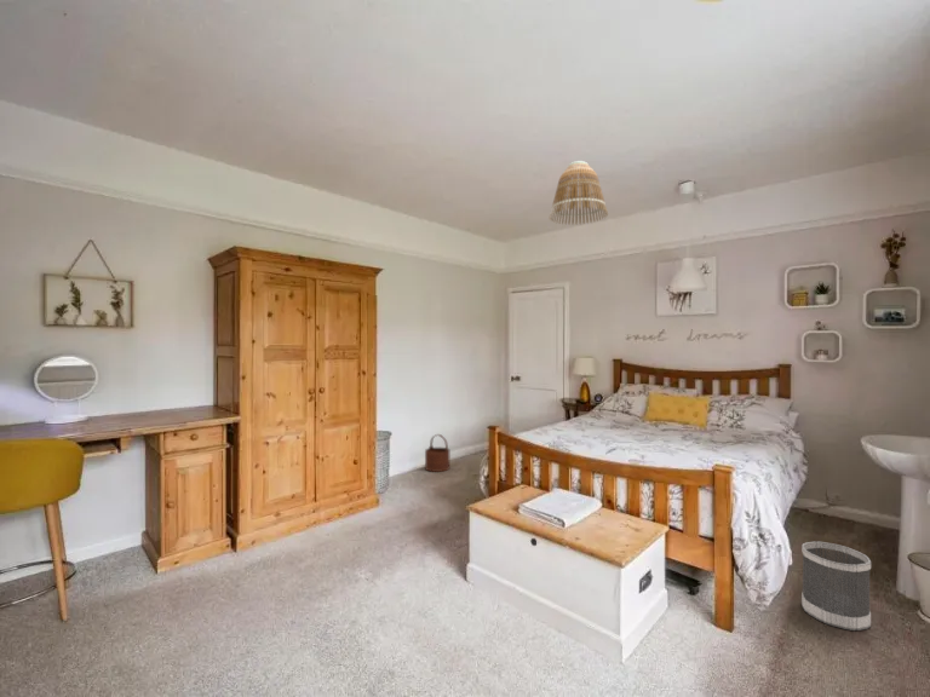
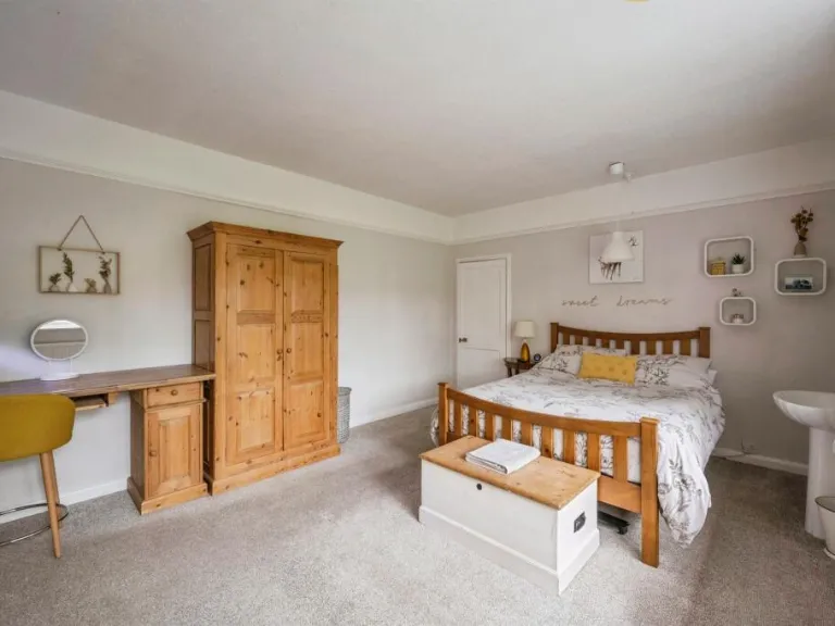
- wastebasket [800,541,872,632]
- lamp shade [549,160,609,225]
- wooden bucket [424,433,450,473]
